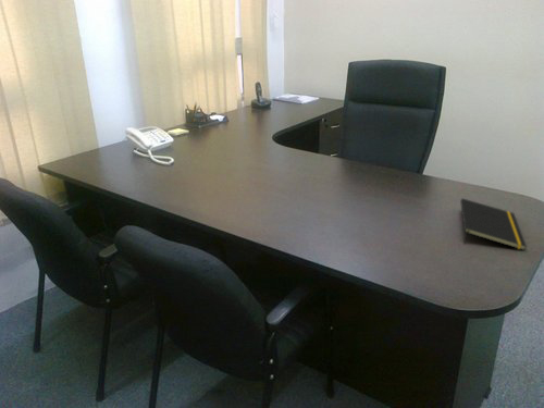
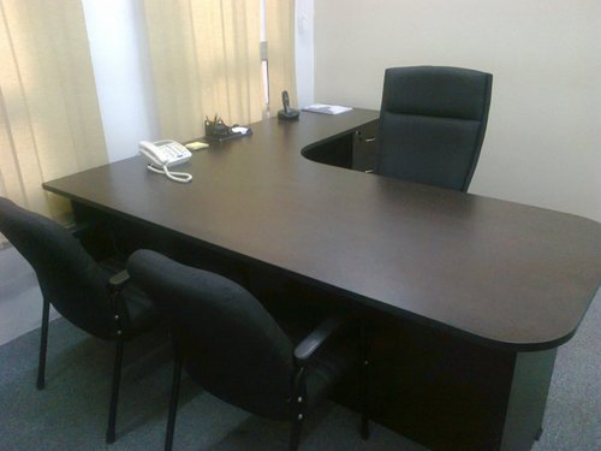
- notepad [459,197,528,251]
